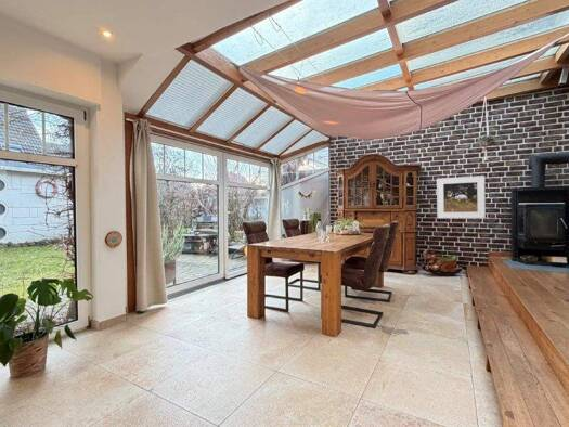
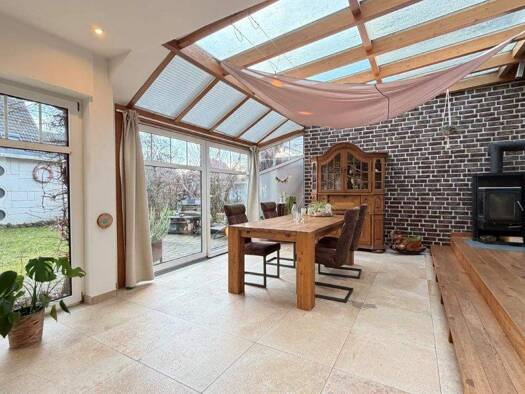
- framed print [436,174,487,219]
